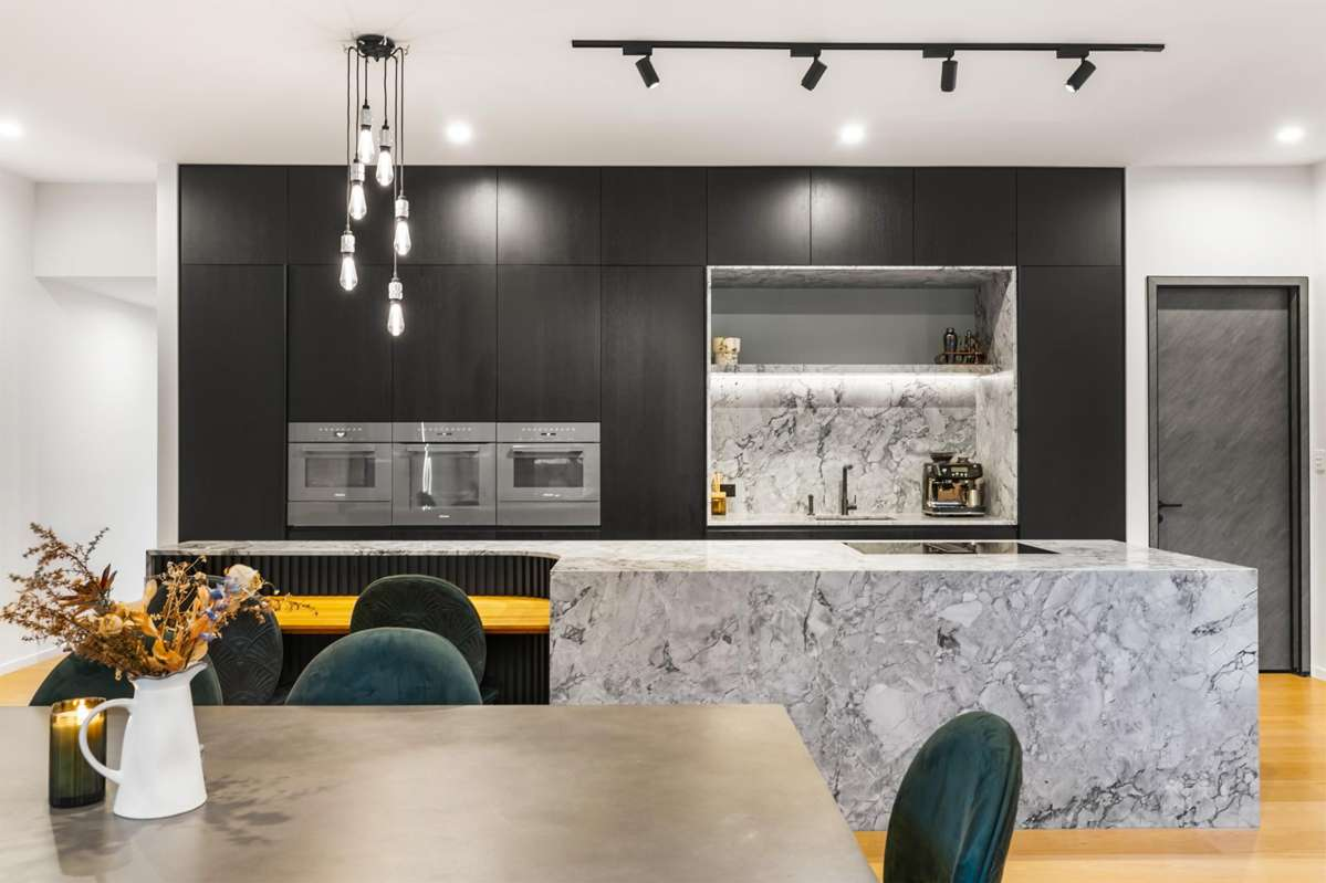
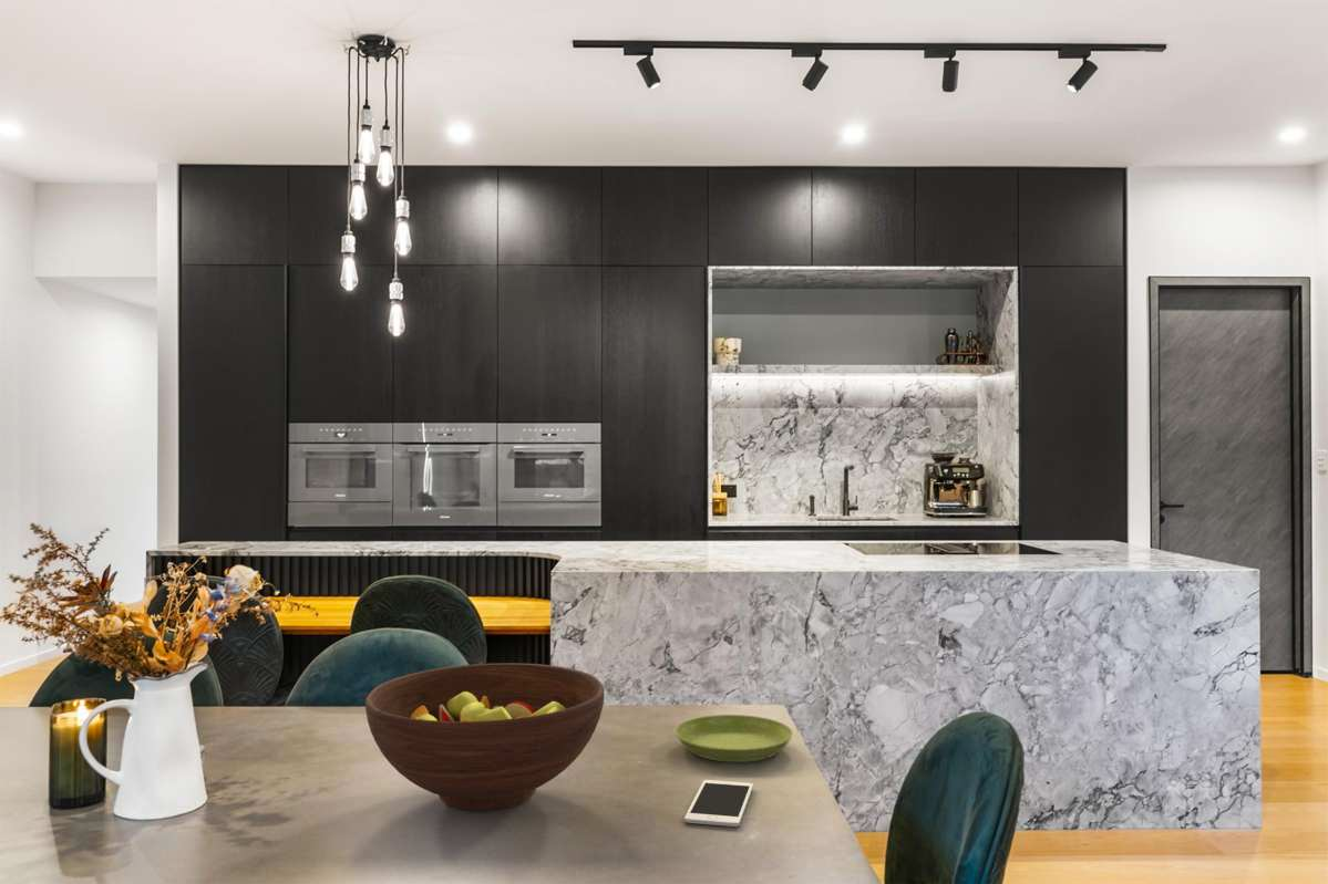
+ saucer [675,714,794,763]
+ cell phone [683,779,754,828]
+ fruit bowl [364,662,606,812]
